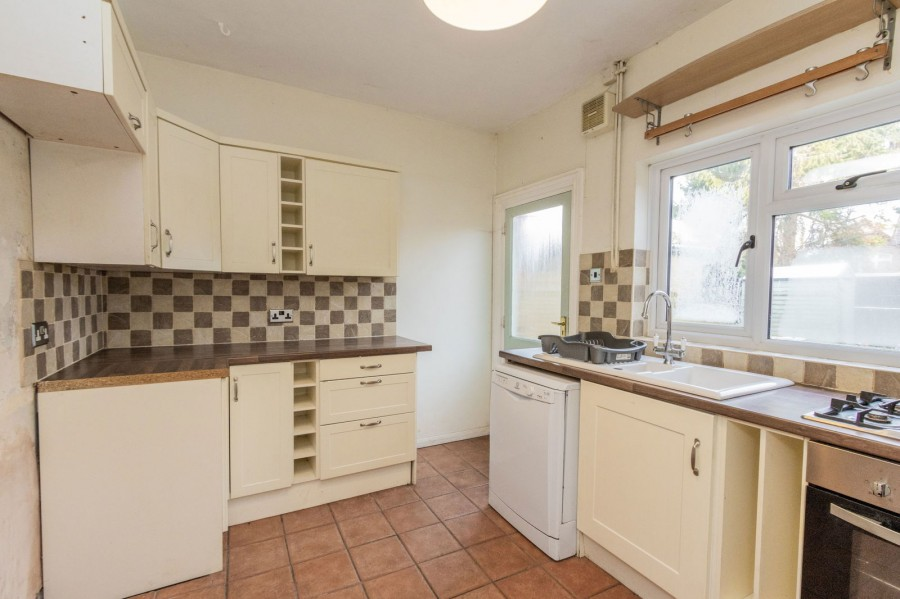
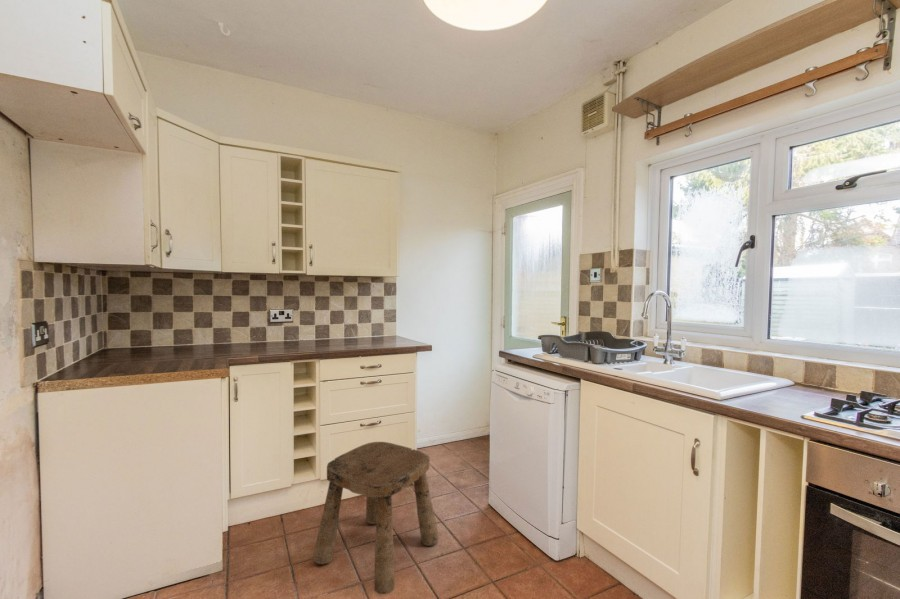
+ stool [313,441,440,595]
